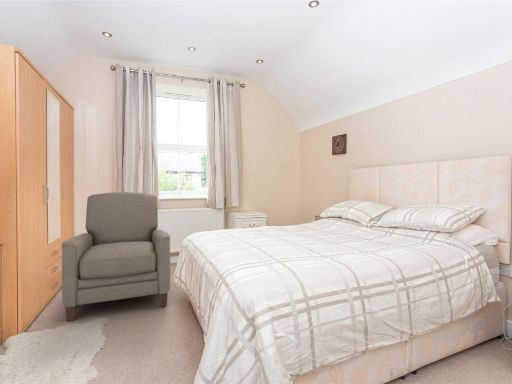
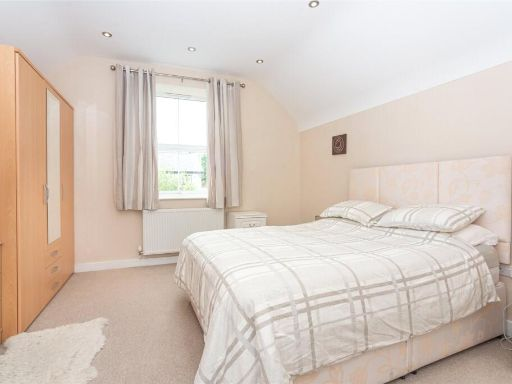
- chair [61,191,171,322]
